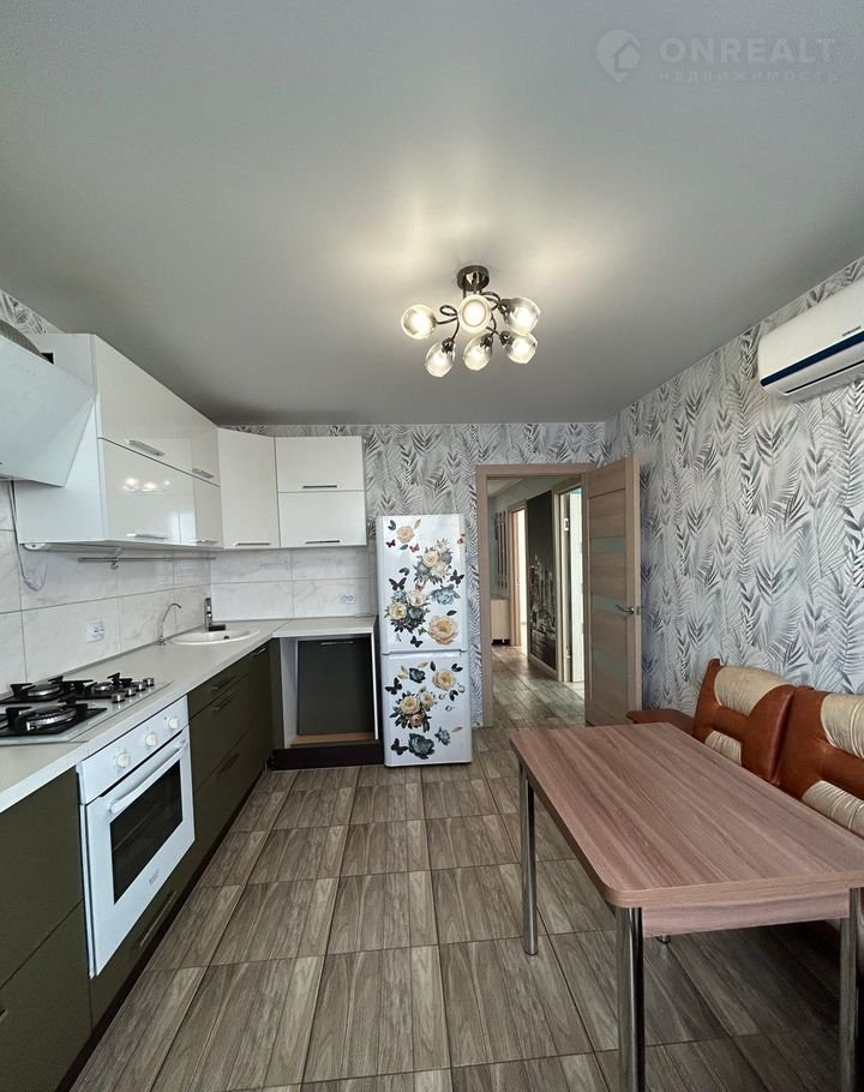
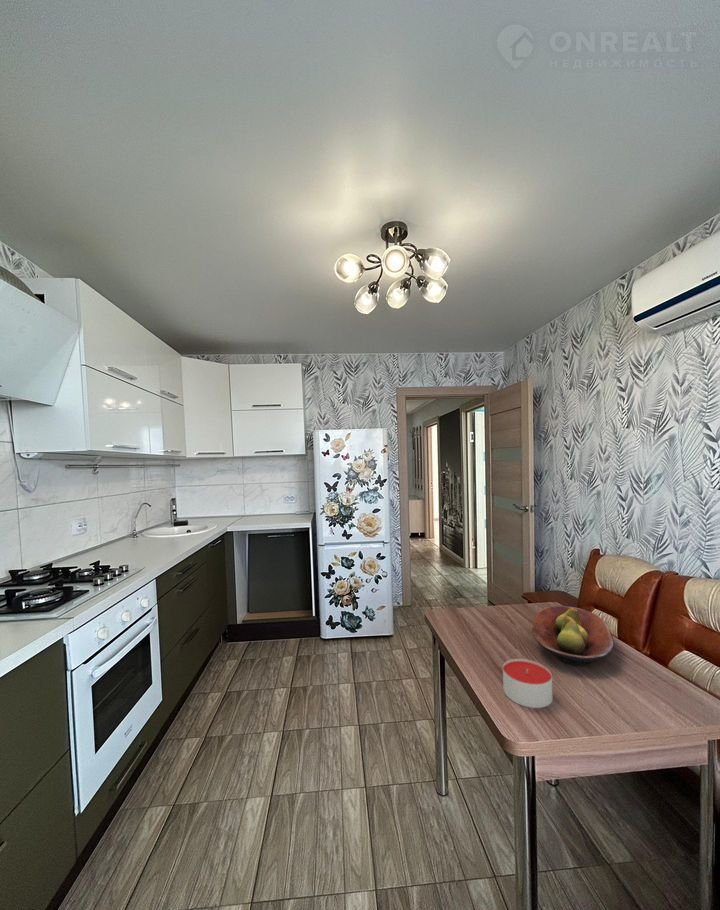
+ candle [502,658,554,709]
+ fruit bowl [531,605,615,667]
